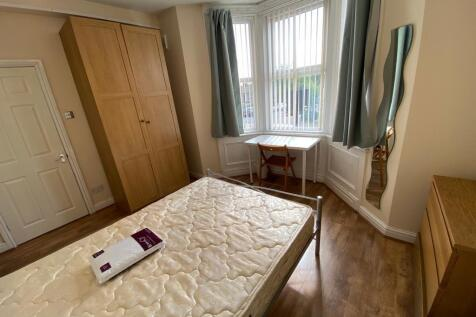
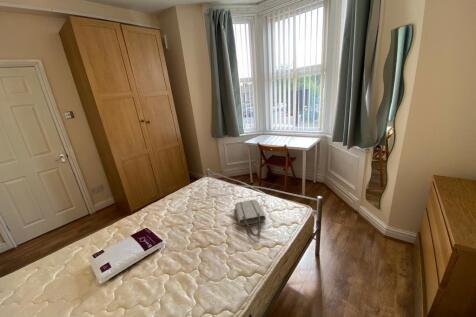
+ tote bag [234,199,267,237]
